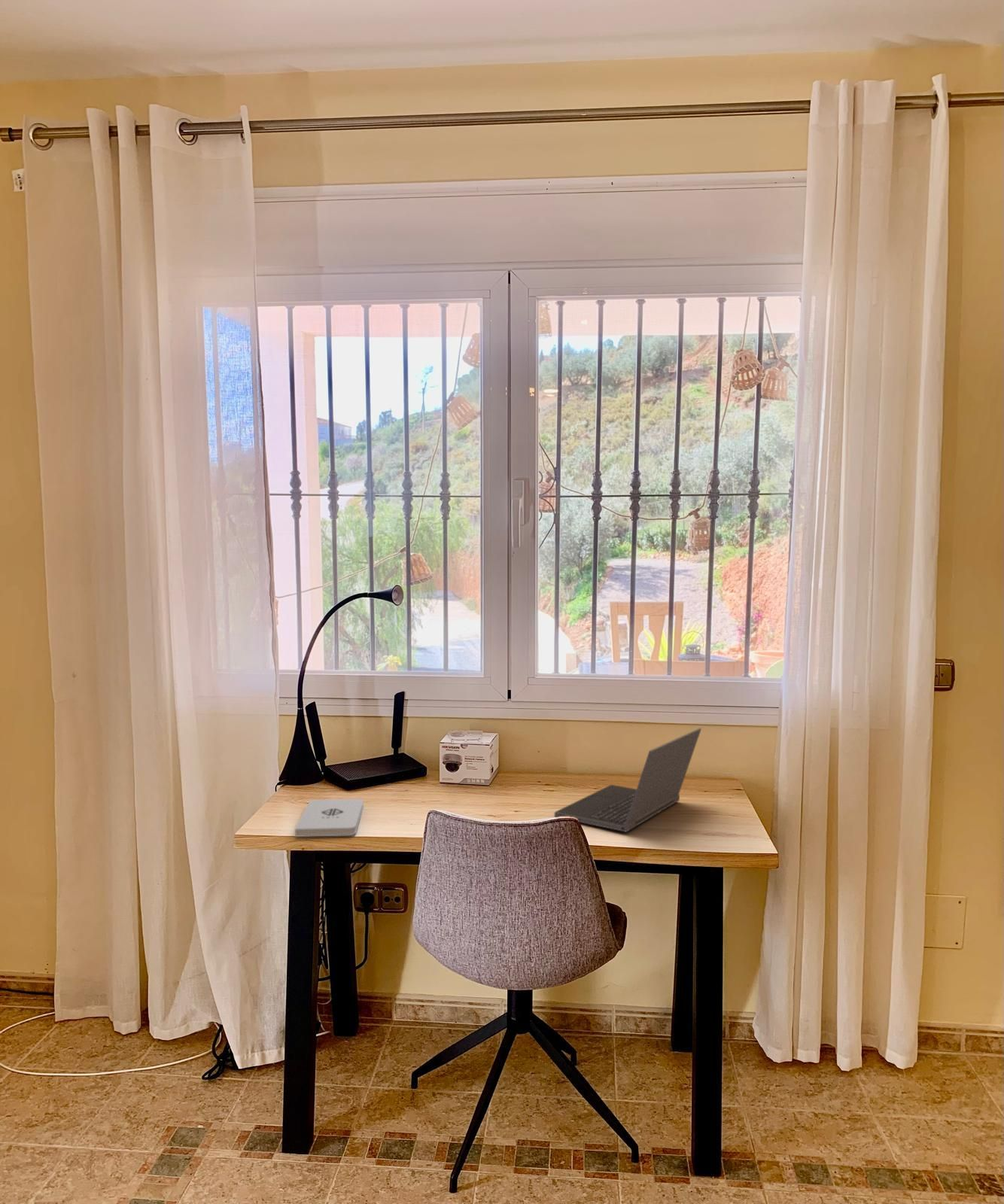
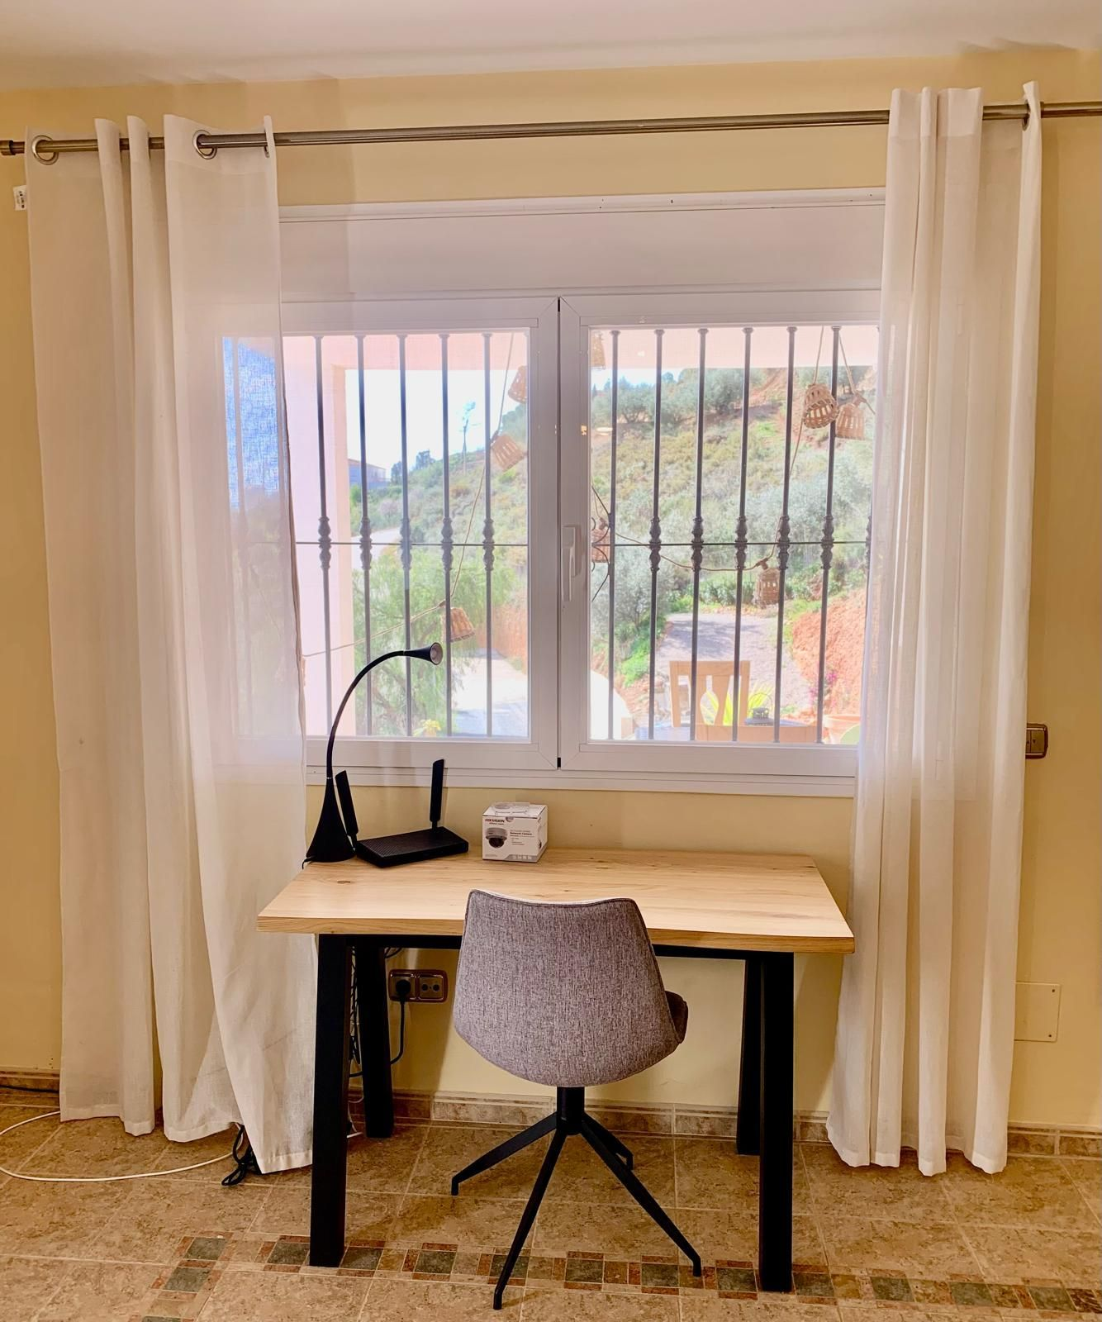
- laptop computer [554,727,702,833]
- notepad [294,798,364,838]
